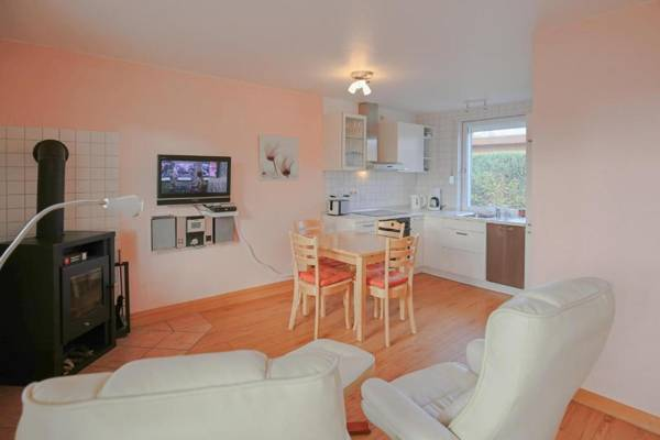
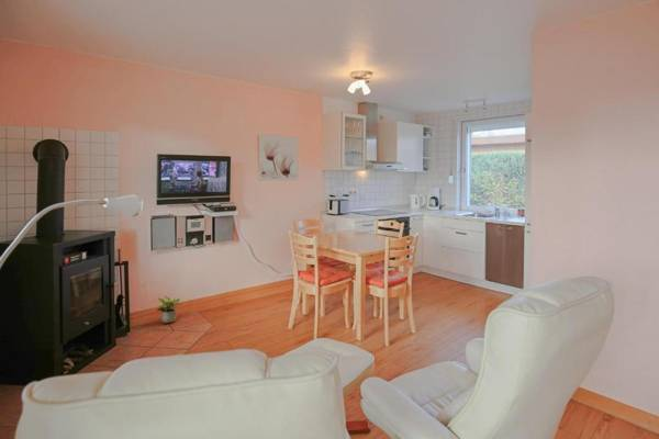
+ potted plant [155,295,181,324]
